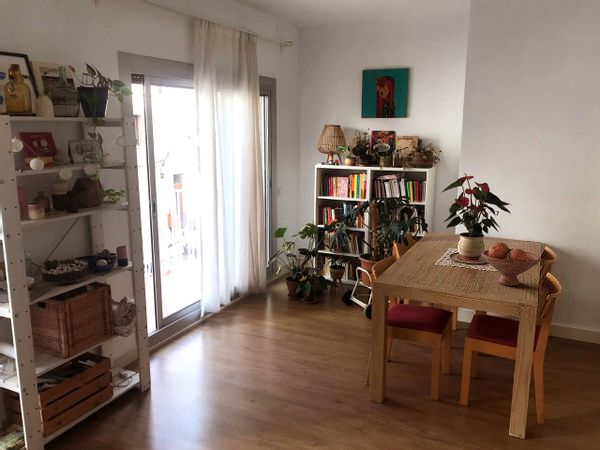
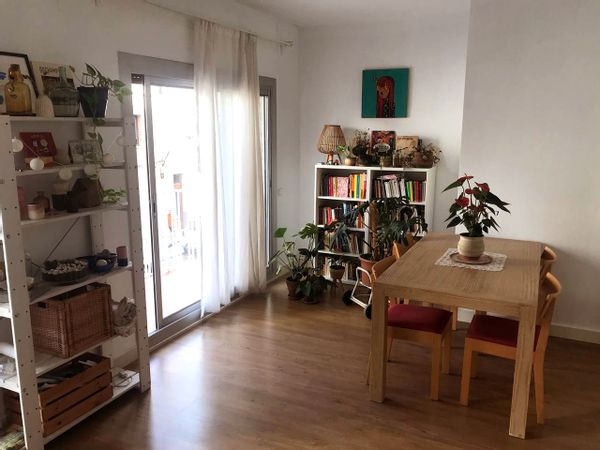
- fruit bowl [481,241,542,287]
